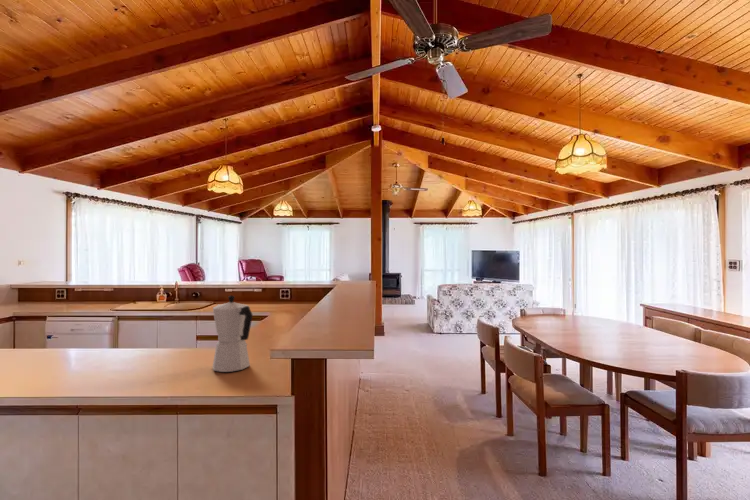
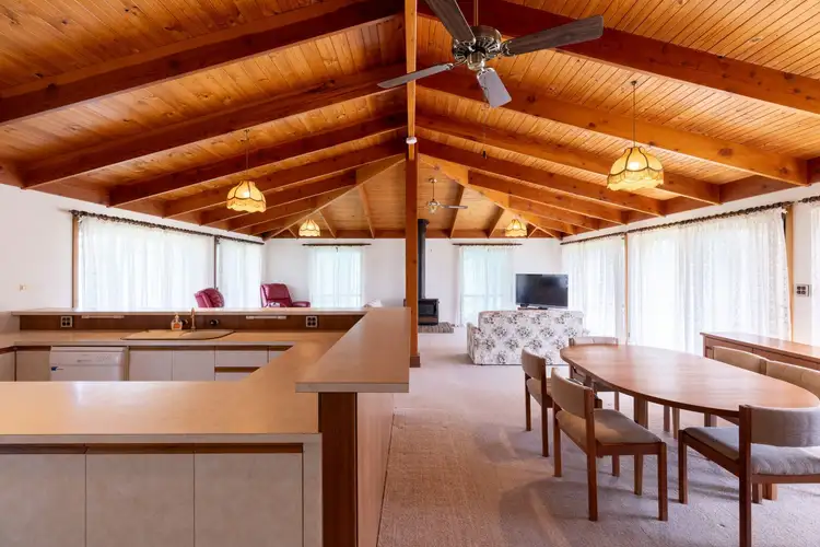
- moka pot [212,294,254,373]
